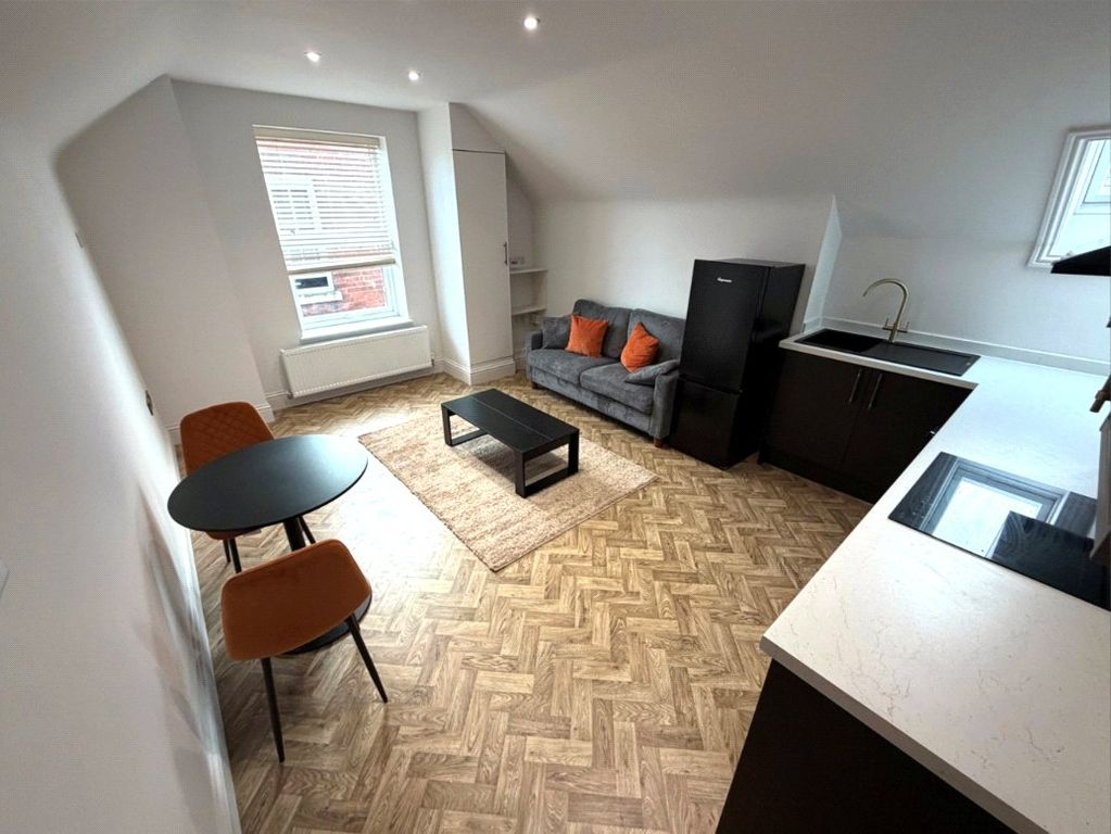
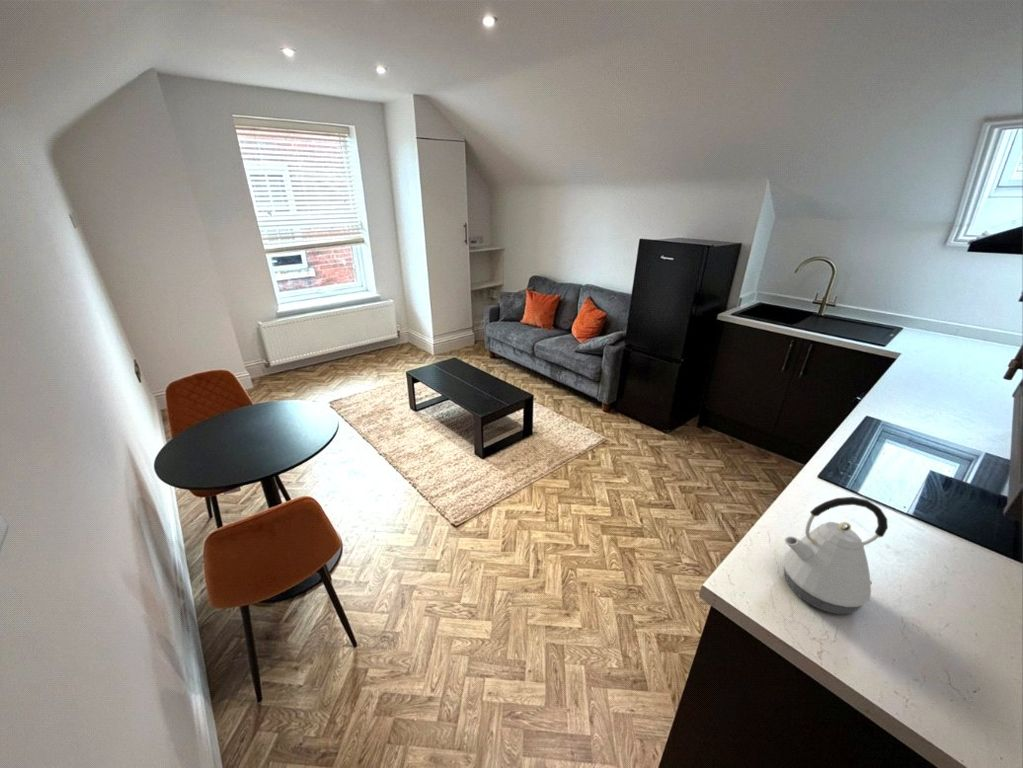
+ kettle [782,496,889,615]
